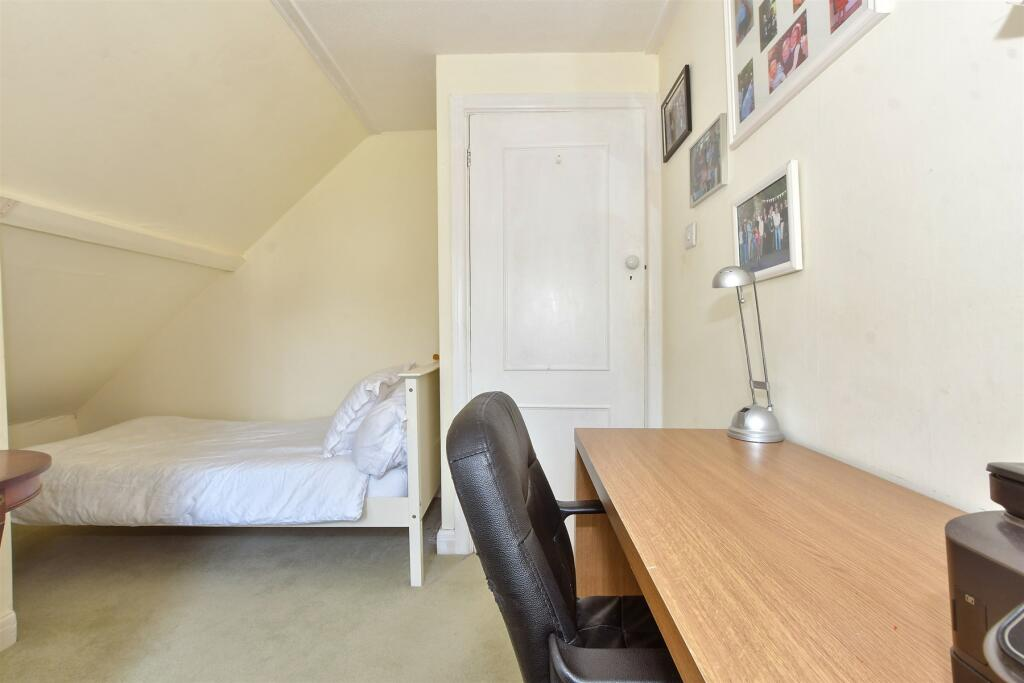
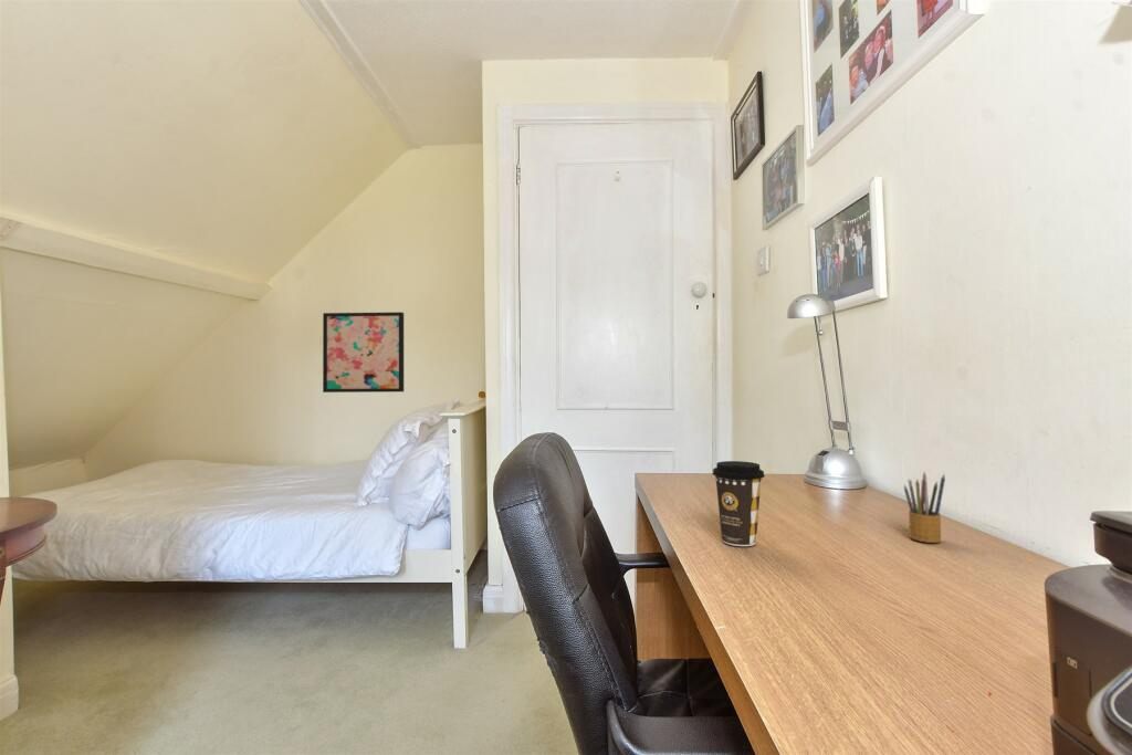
+ pencil box [903,472,946,544]
+ wall art [322,311,405,394]
+ coffee cup [712,460,766,547]
